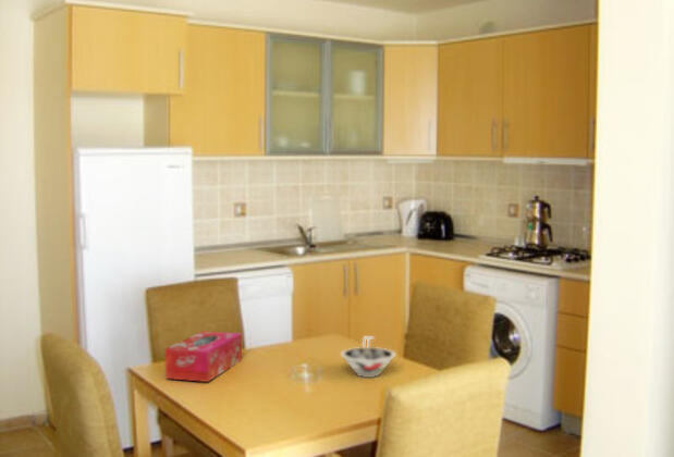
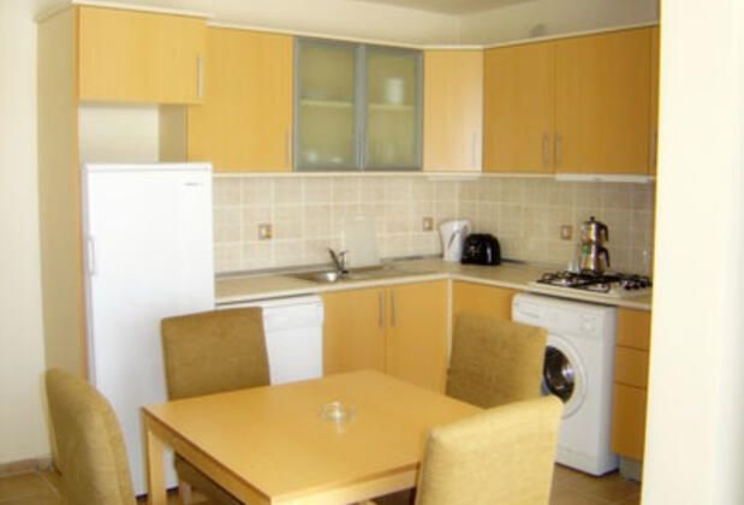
- bowl [340,336,397,379]
- tissue box [164,330,243,383]
